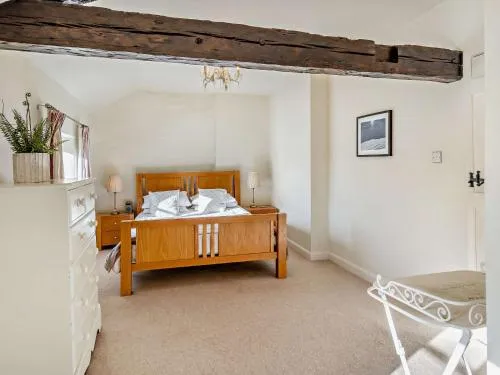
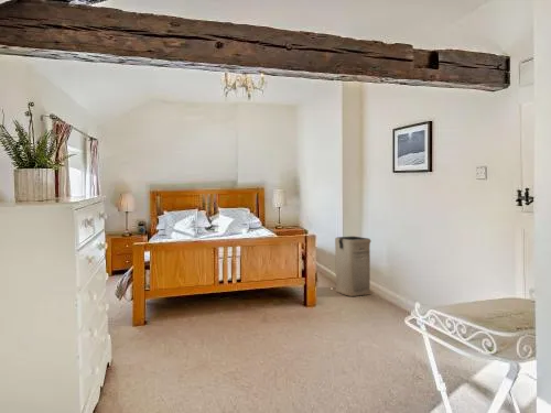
+ laundry basket [334,236,374,297]
